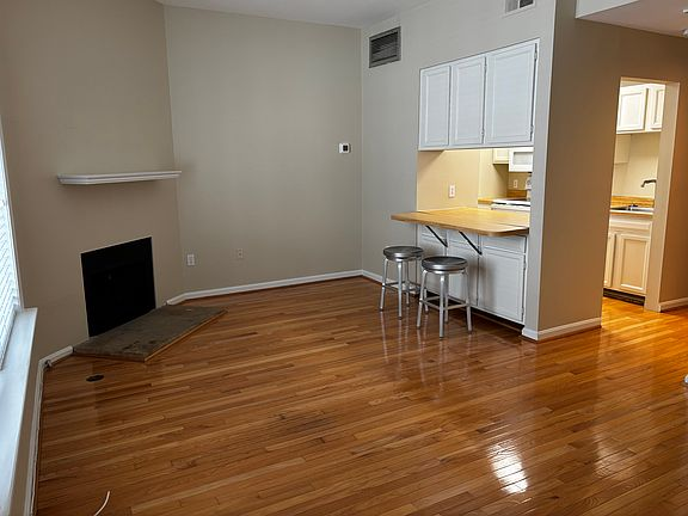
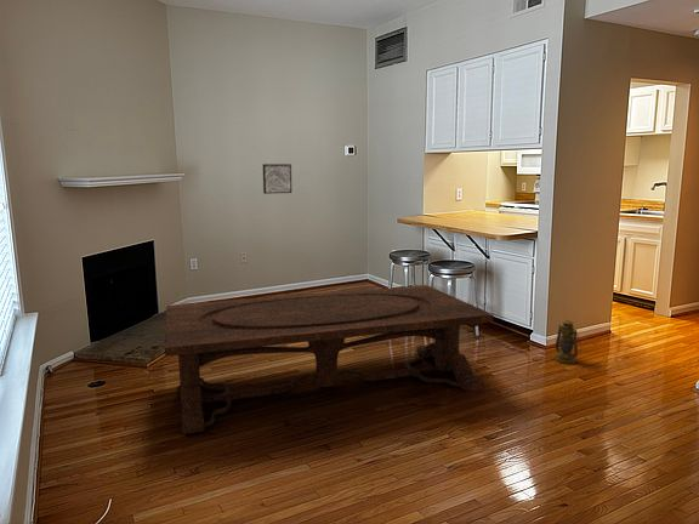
+ wall art [262,163,292,195]
+ lantern [555,320,582,365]
+ dining table [164,284,494,435]
